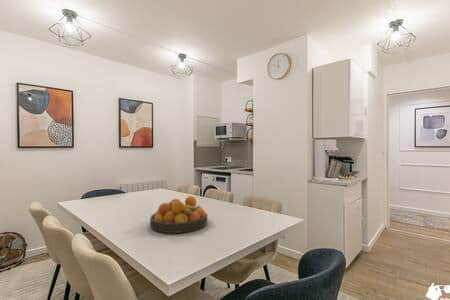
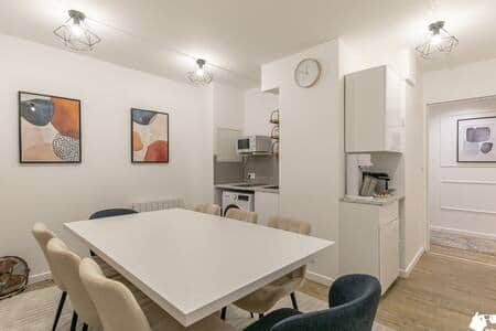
- fruit bowl [149,195,208,234]
